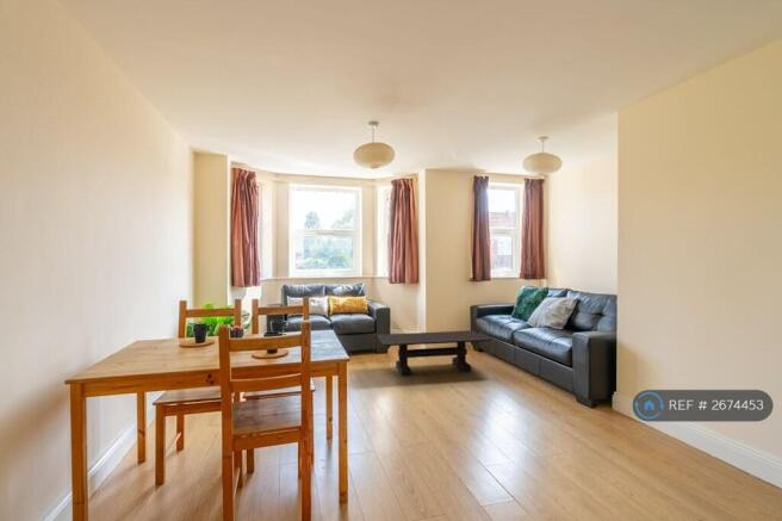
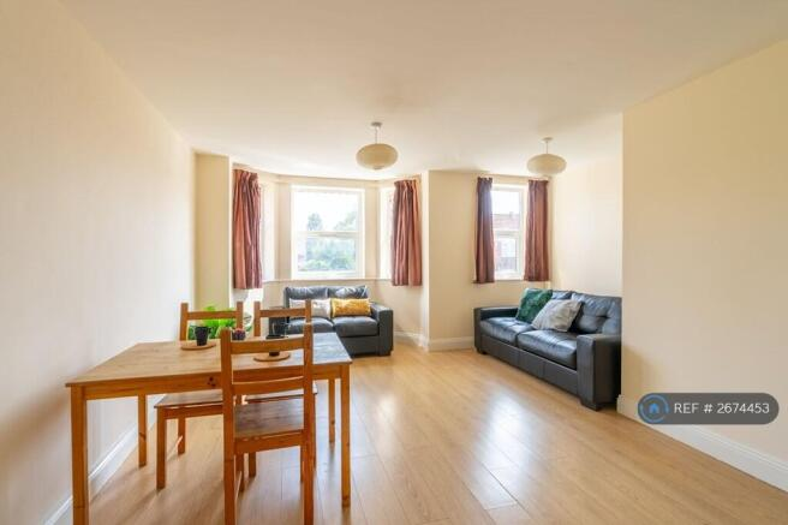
- coffee table [376,329,492,377]
